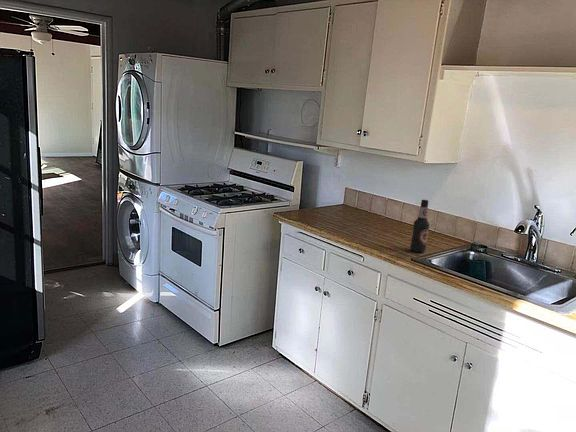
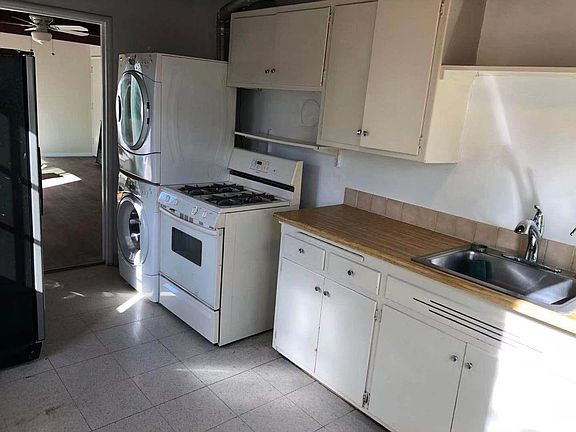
- bottle [409,199,430,253]
